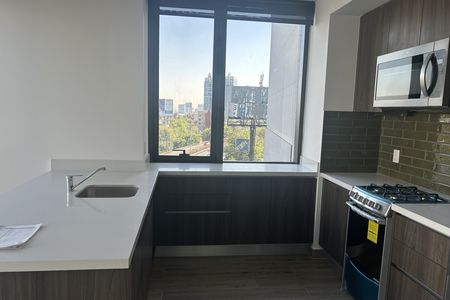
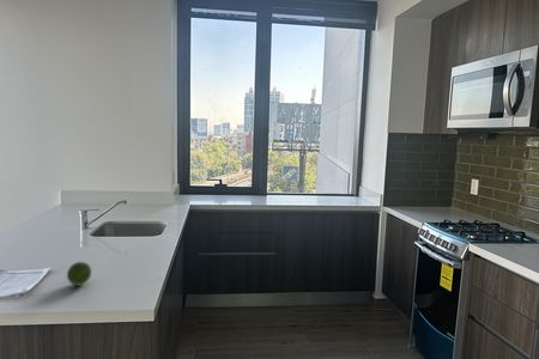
+ fruit [66,261,92,286]
